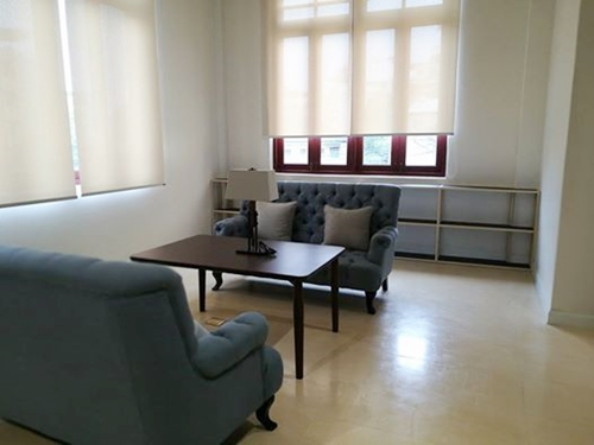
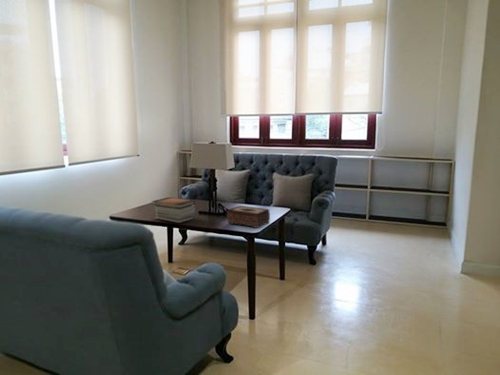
+ tissue box [226,205,271,229]
+ book stack [151,197,196,224]
